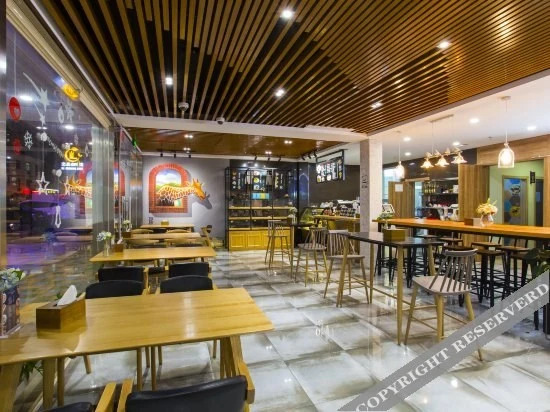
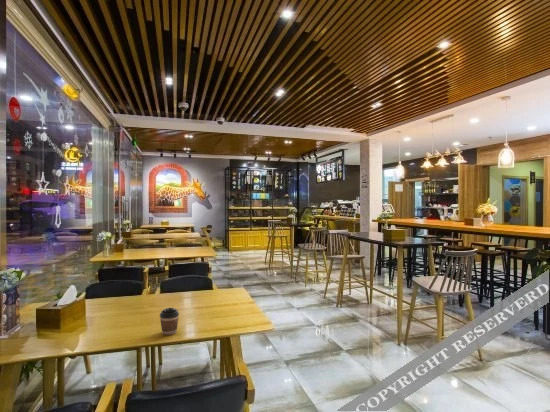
+ coffee cup [159,307,180,336]
